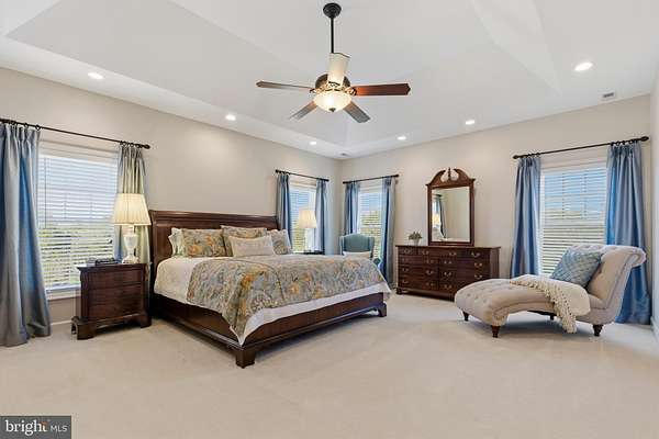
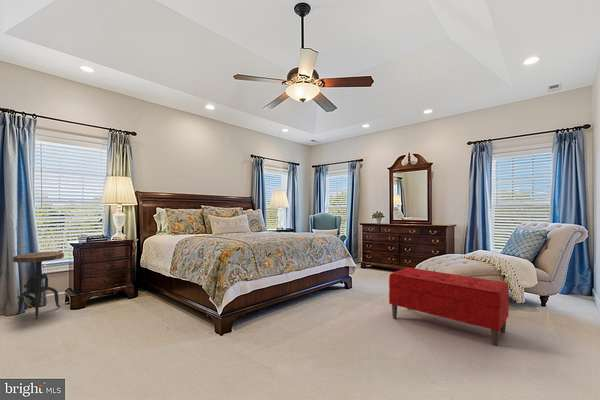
+ side table [12,251,65,320]
+ bench [388,266,510,347]
